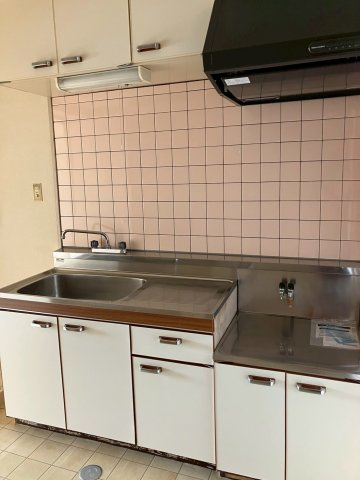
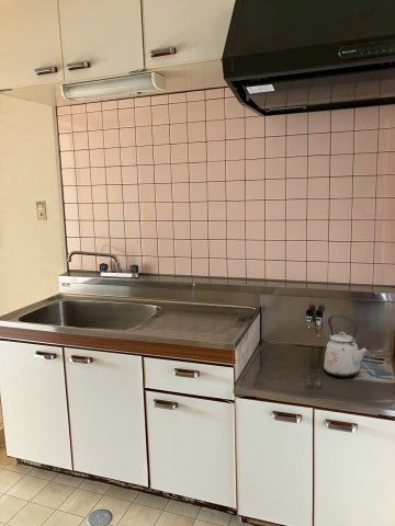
+ kettle [323,315,371,378]
